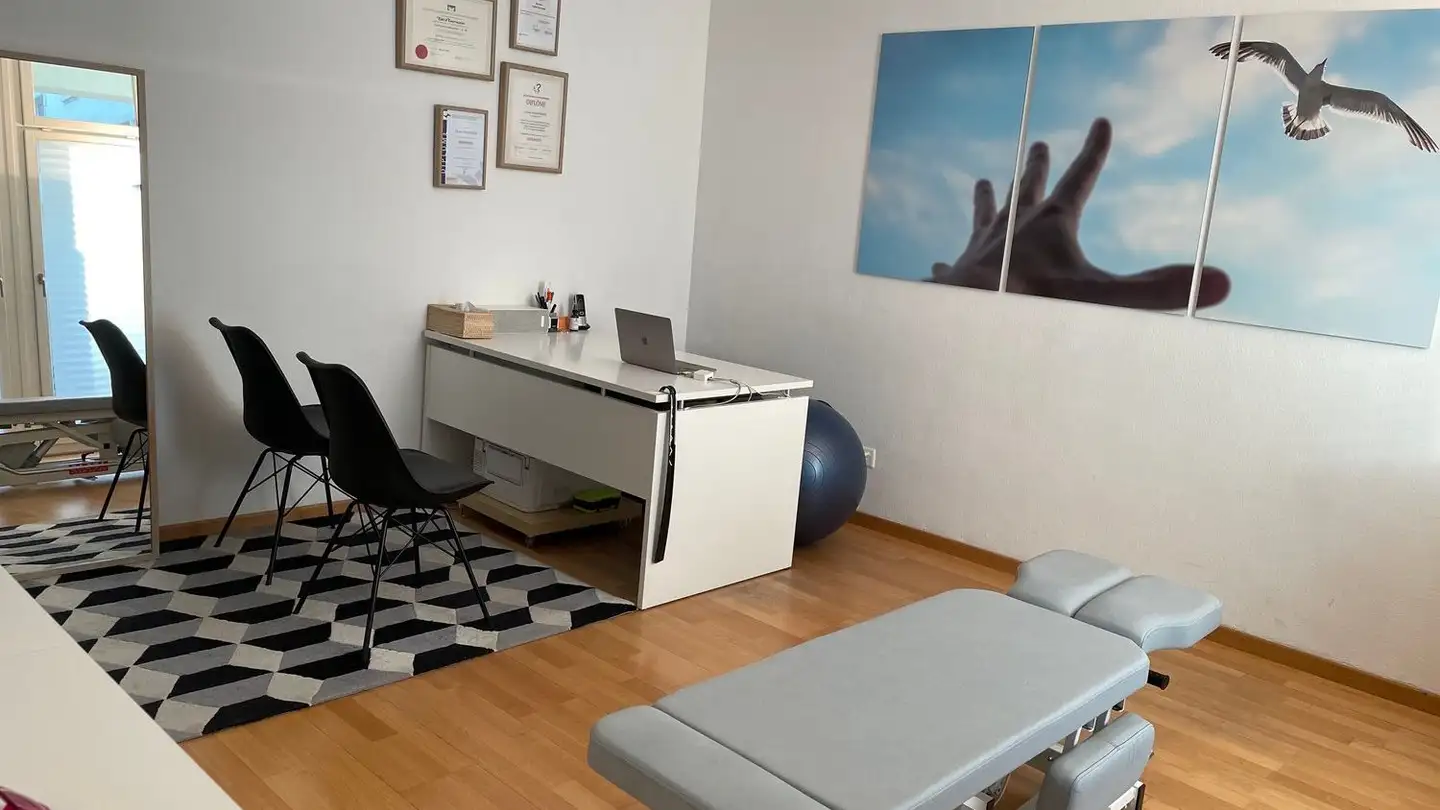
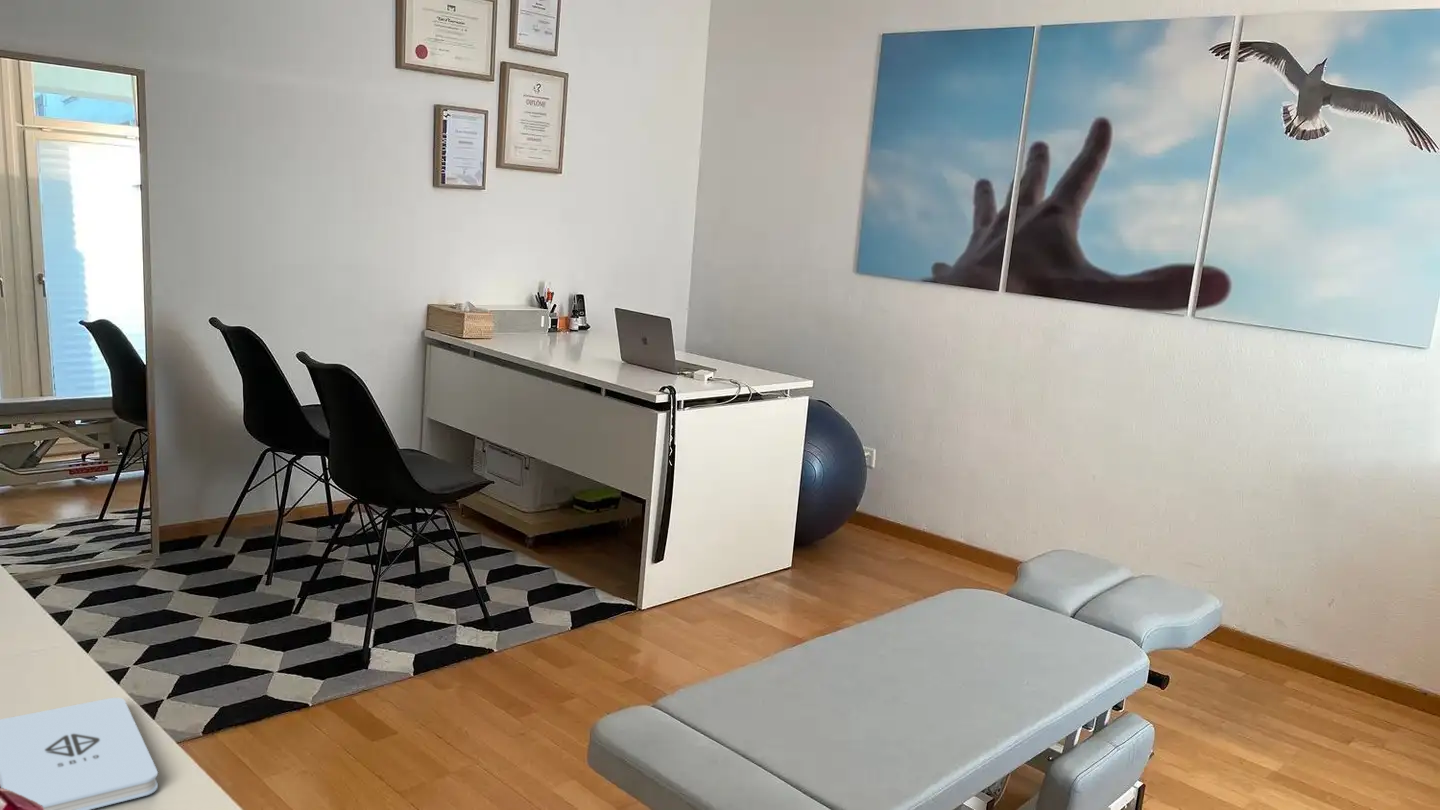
+ notepad [0,697,159,810]
